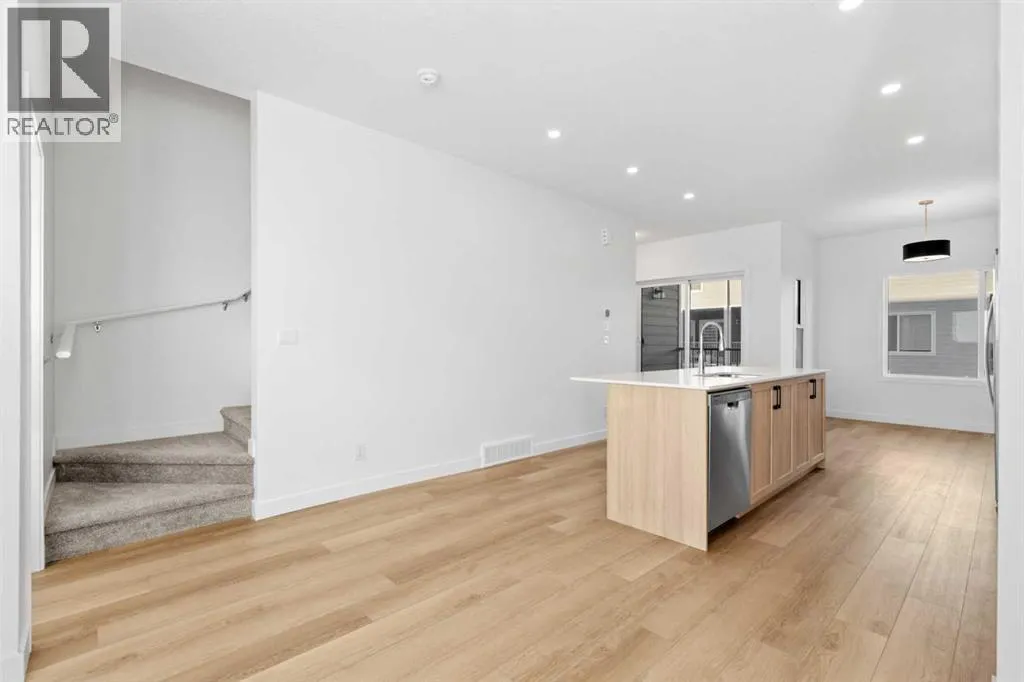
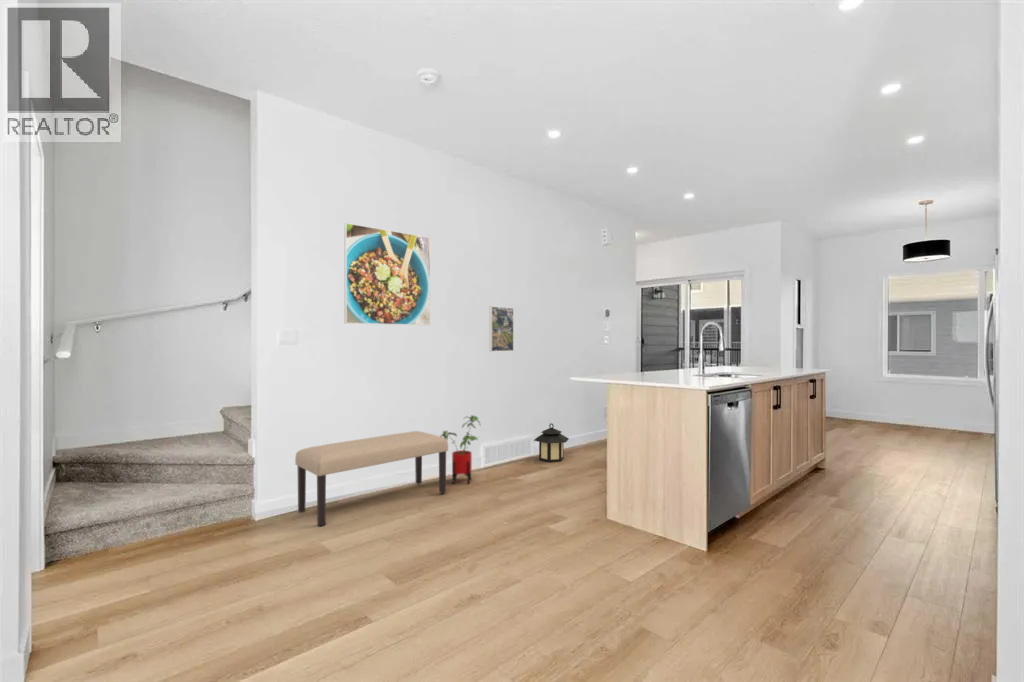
+ house plant [440,414,481,485]
+ lantern [533,422,570,463]
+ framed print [343,222,431,326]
+ bench [294,430,449,527]
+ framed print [488,305,515,352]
